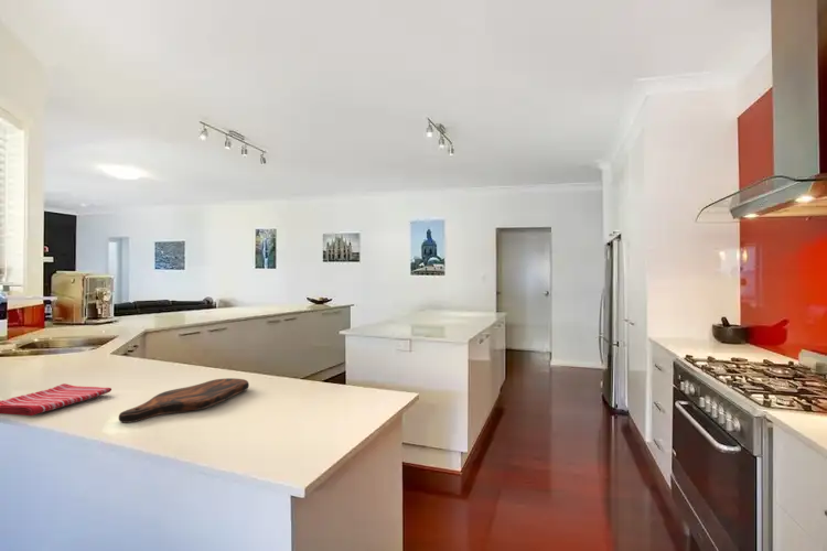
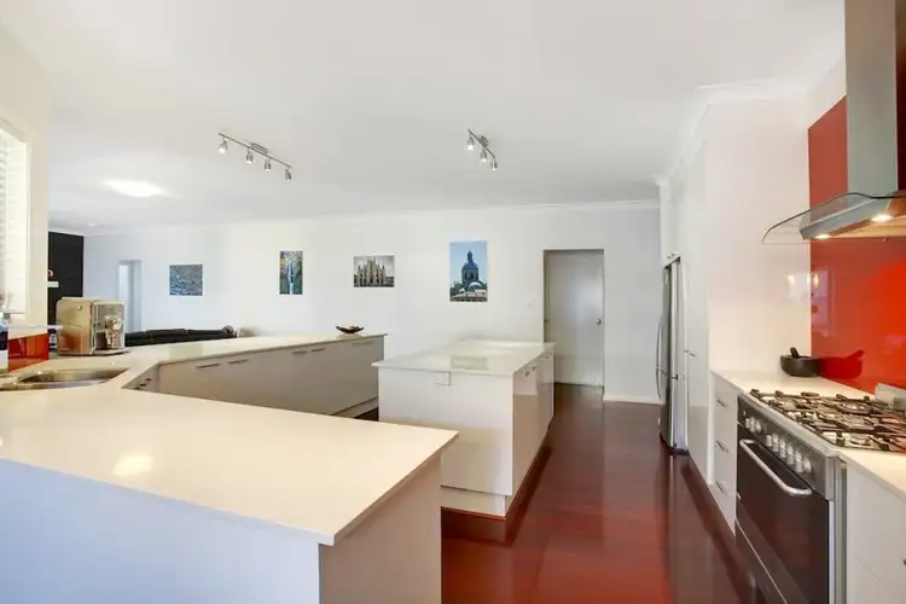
- cutting board [118,377,250,424]
- dish towel [0,382,112,417]
